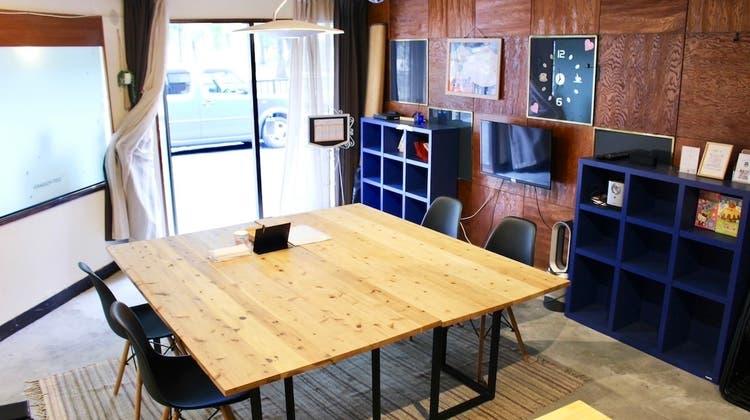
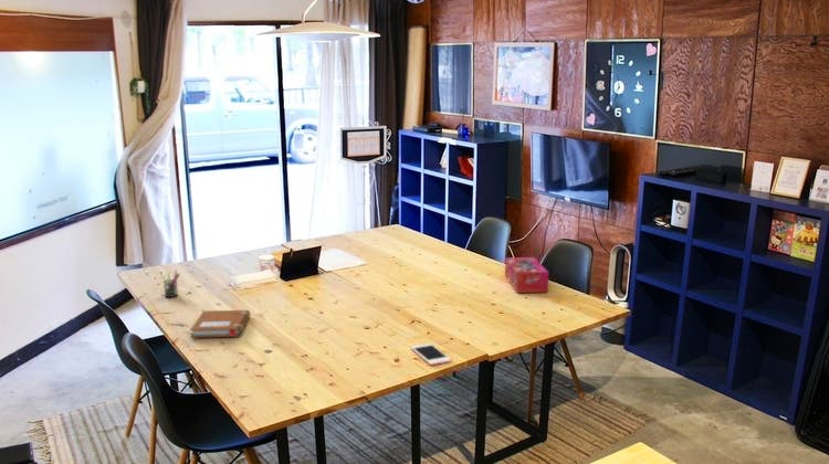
+ pen holder [159,268,181,298]
+ notebook [189,309,251,339]
+ cell phone [410,342,452,366]
+ tissue box [504,256,549,294]
